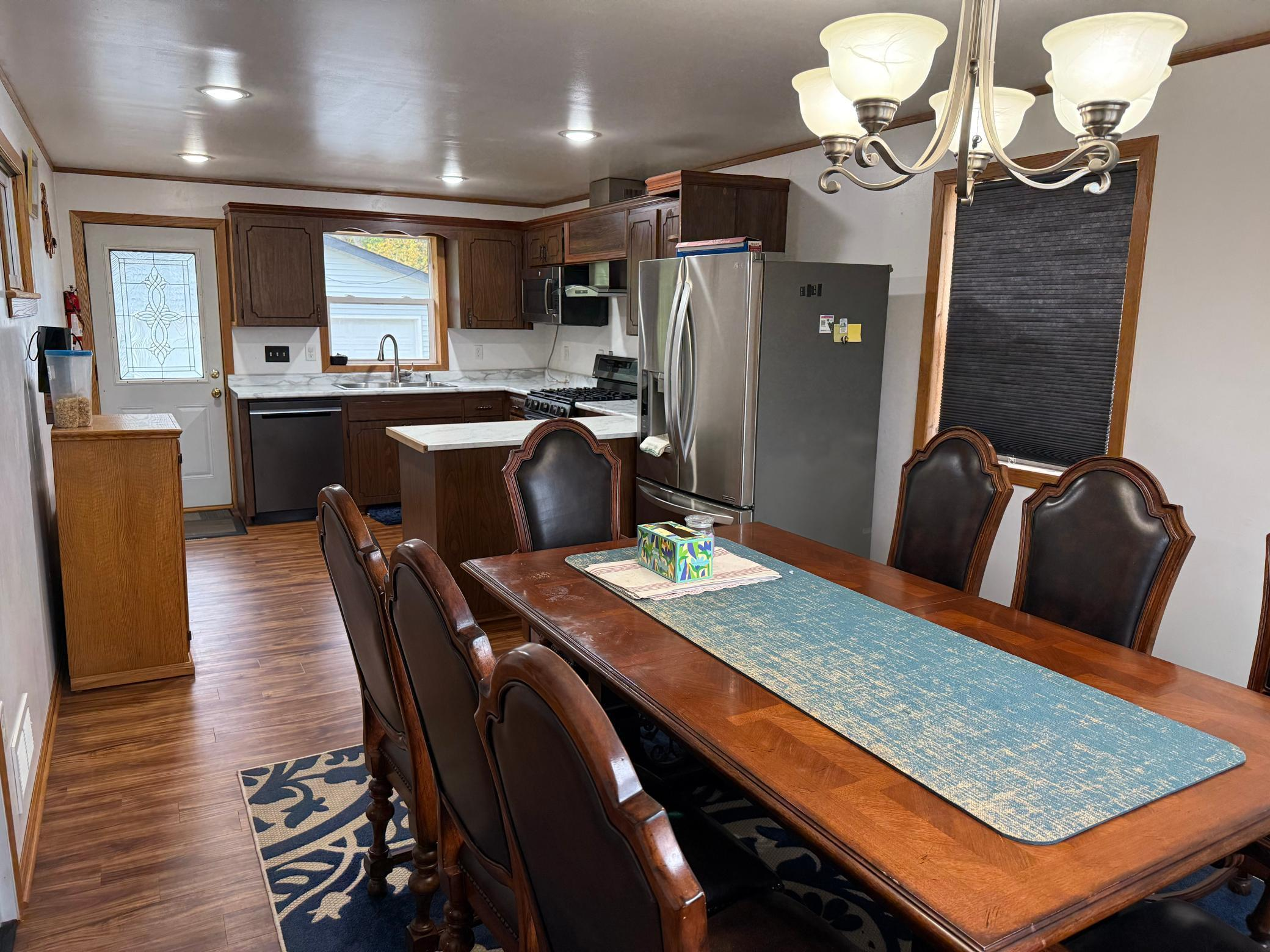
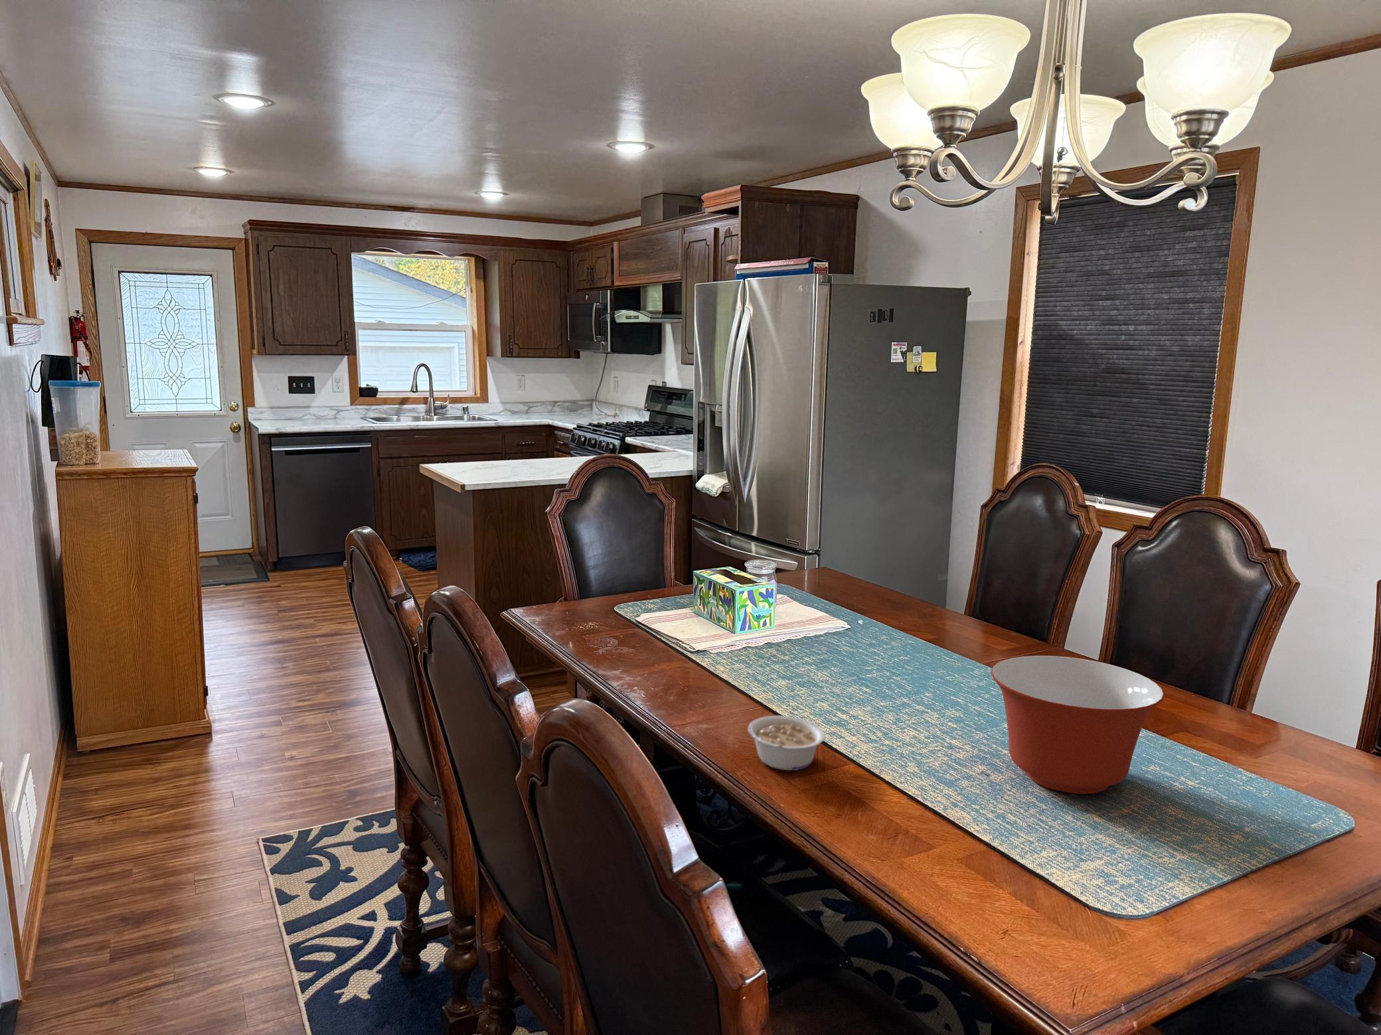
+ legume [747,715,826,771]
+ mixing bowl [991,654,1166,795]
